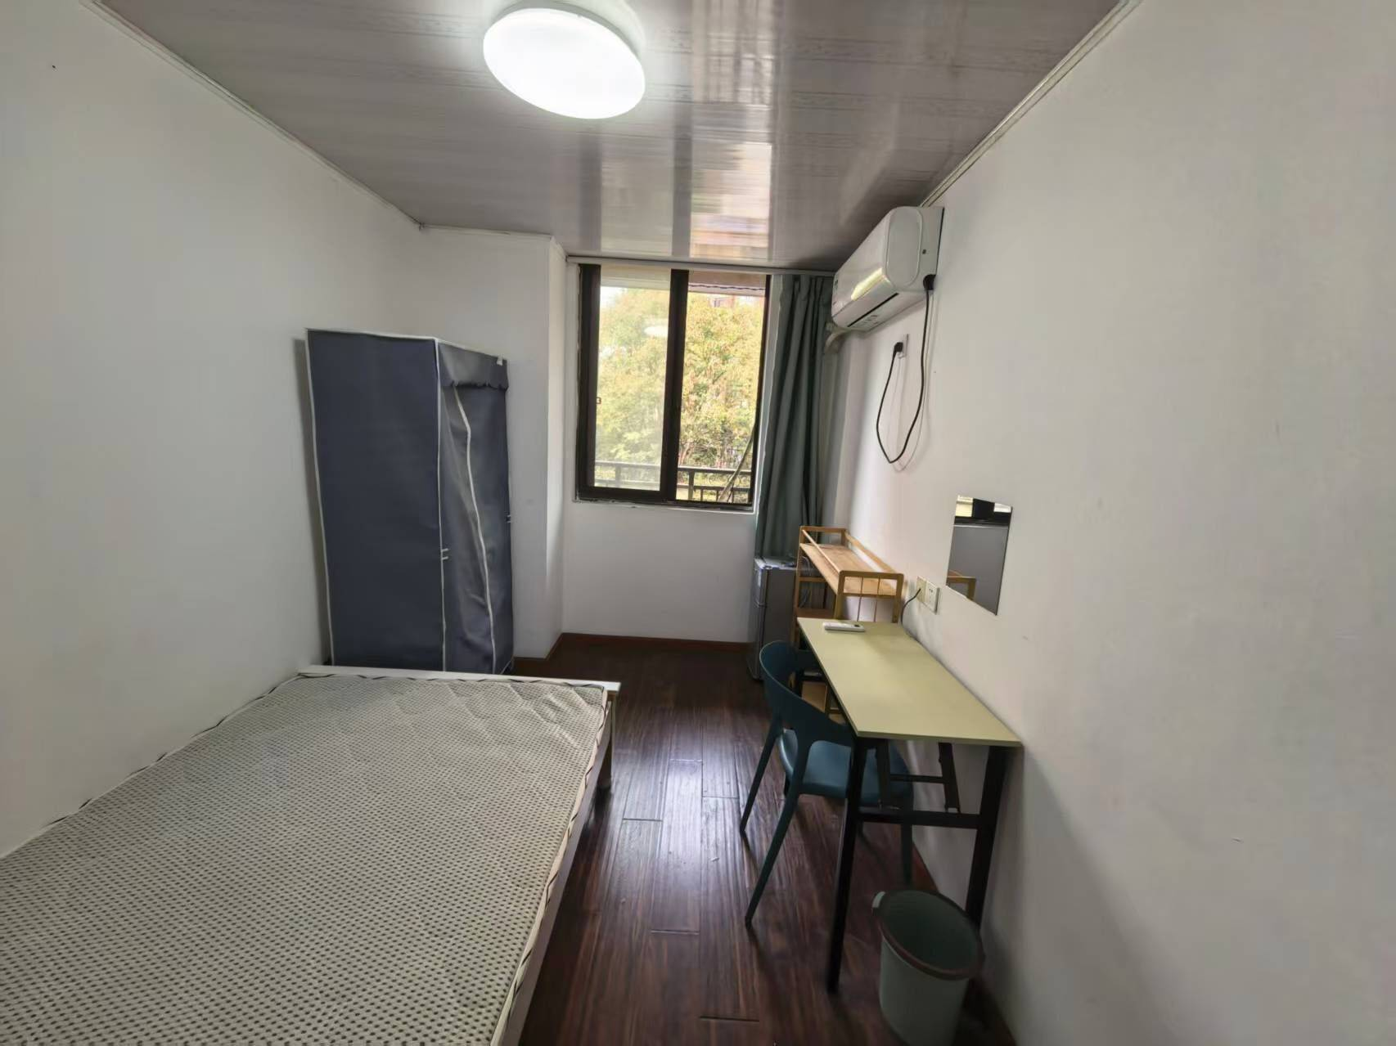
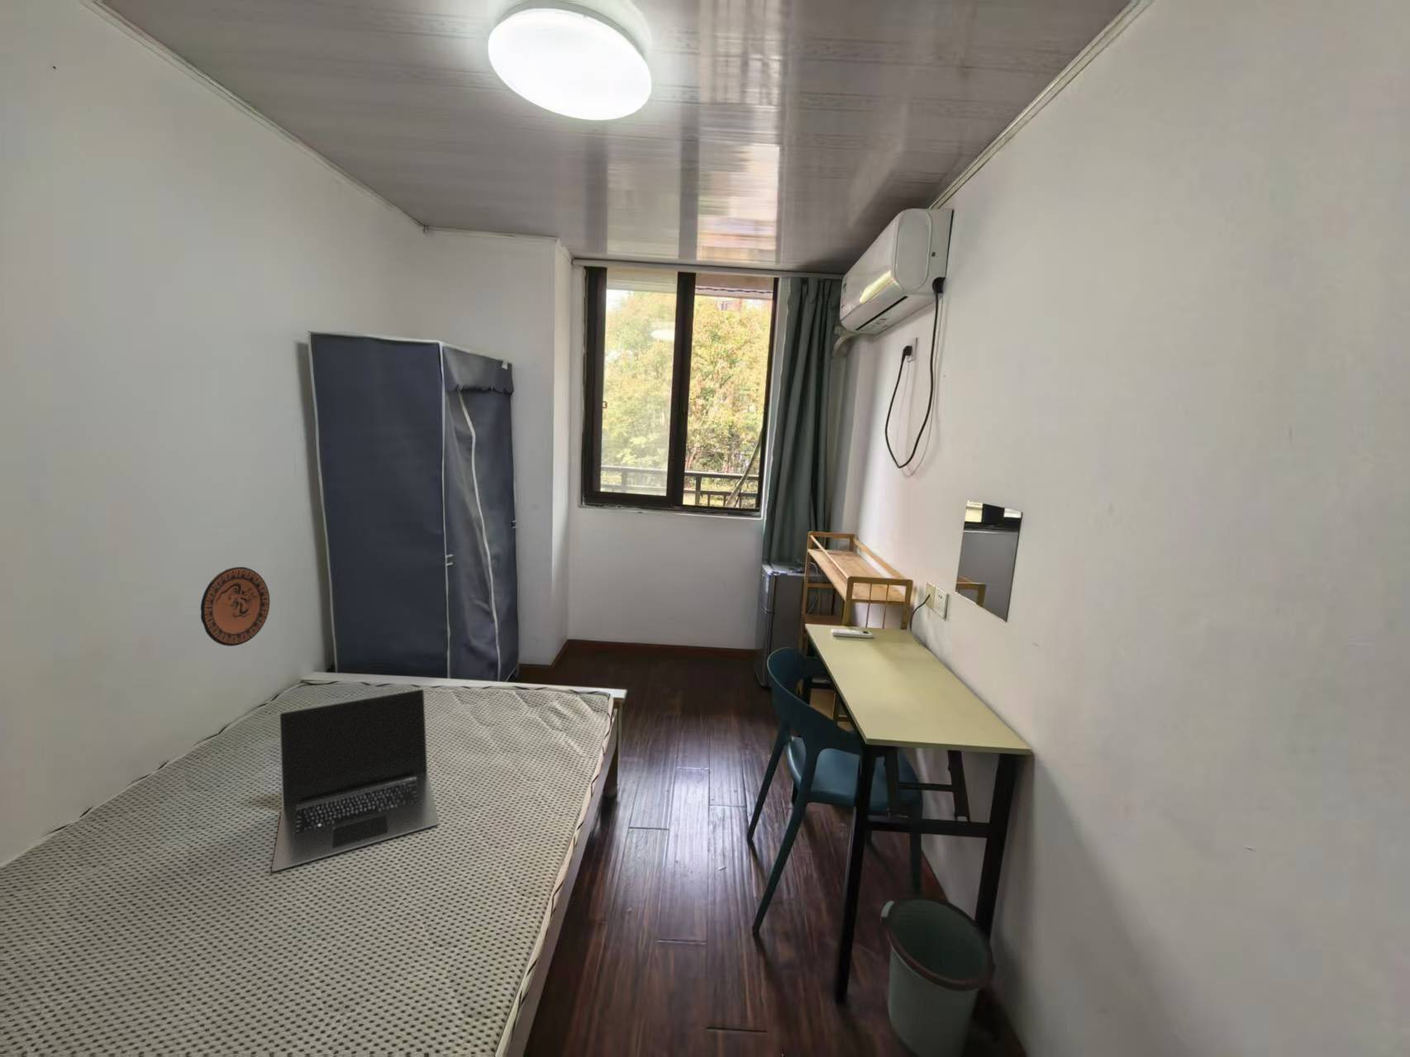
+ laptop [271,687,440,872]
+ decorative plate [200,566,270,647]
